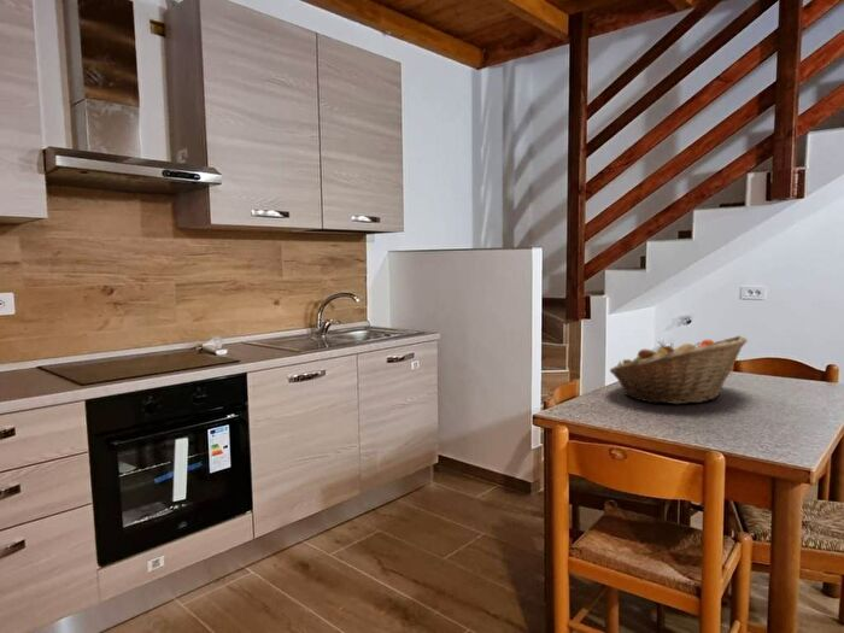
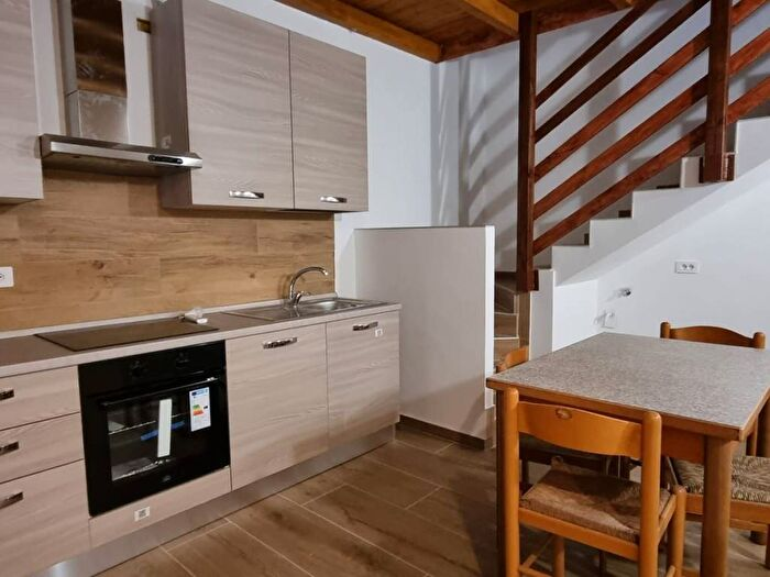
- fruit basket [609,335,749,405]
